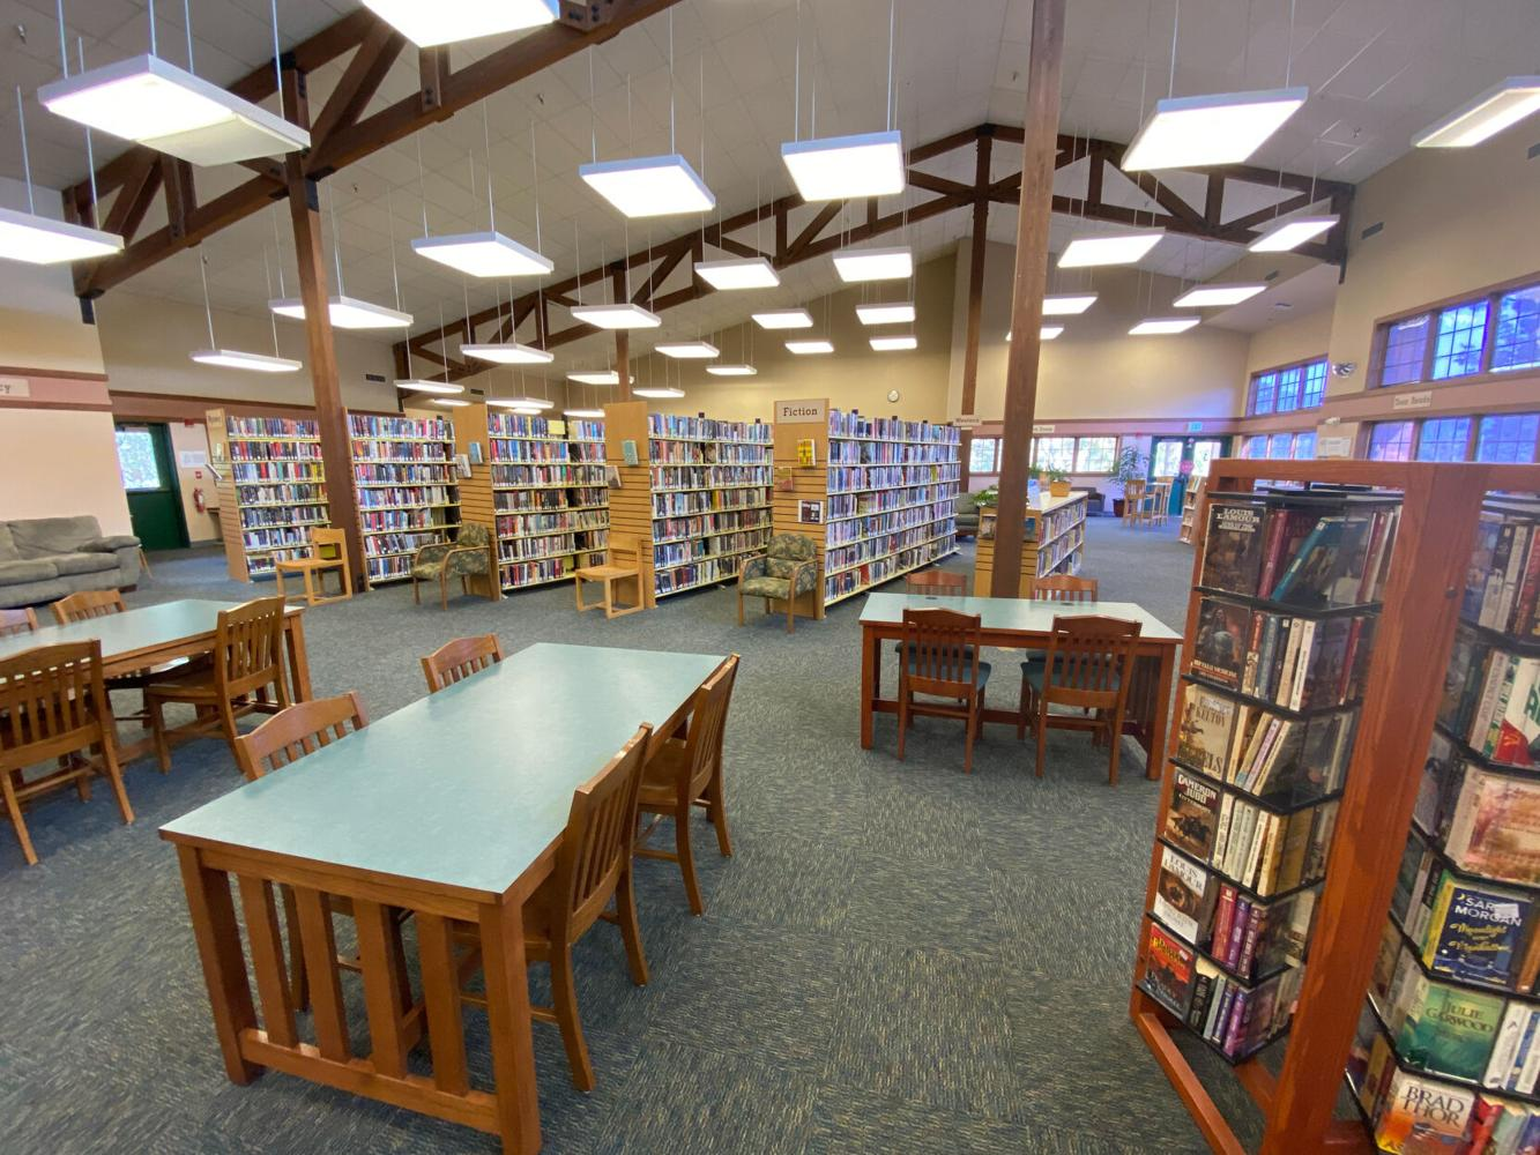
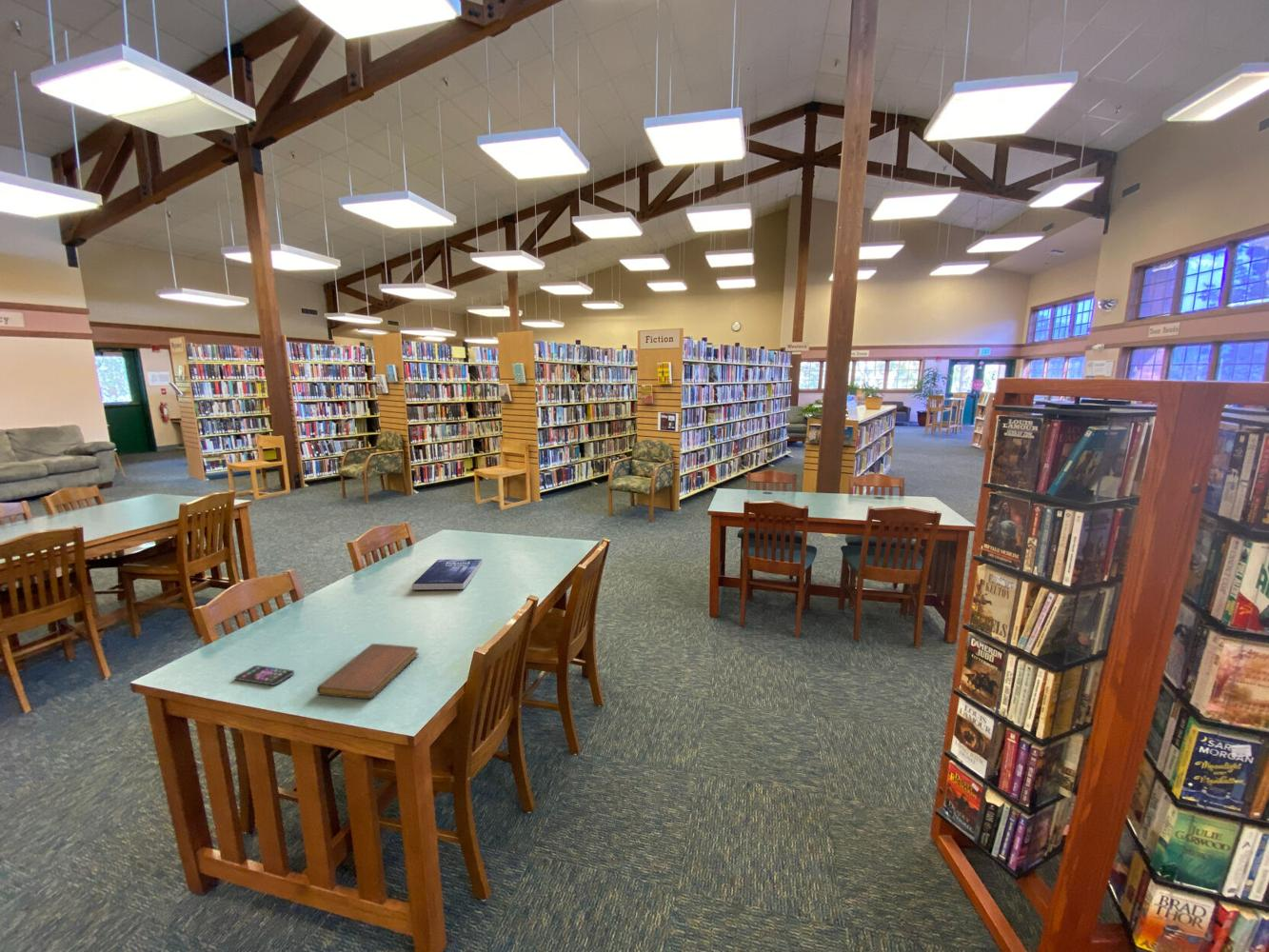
+ smartphone [234,664,295,686]
+ book [411,558,484,591]
+ notebook [316,643,420,700]
